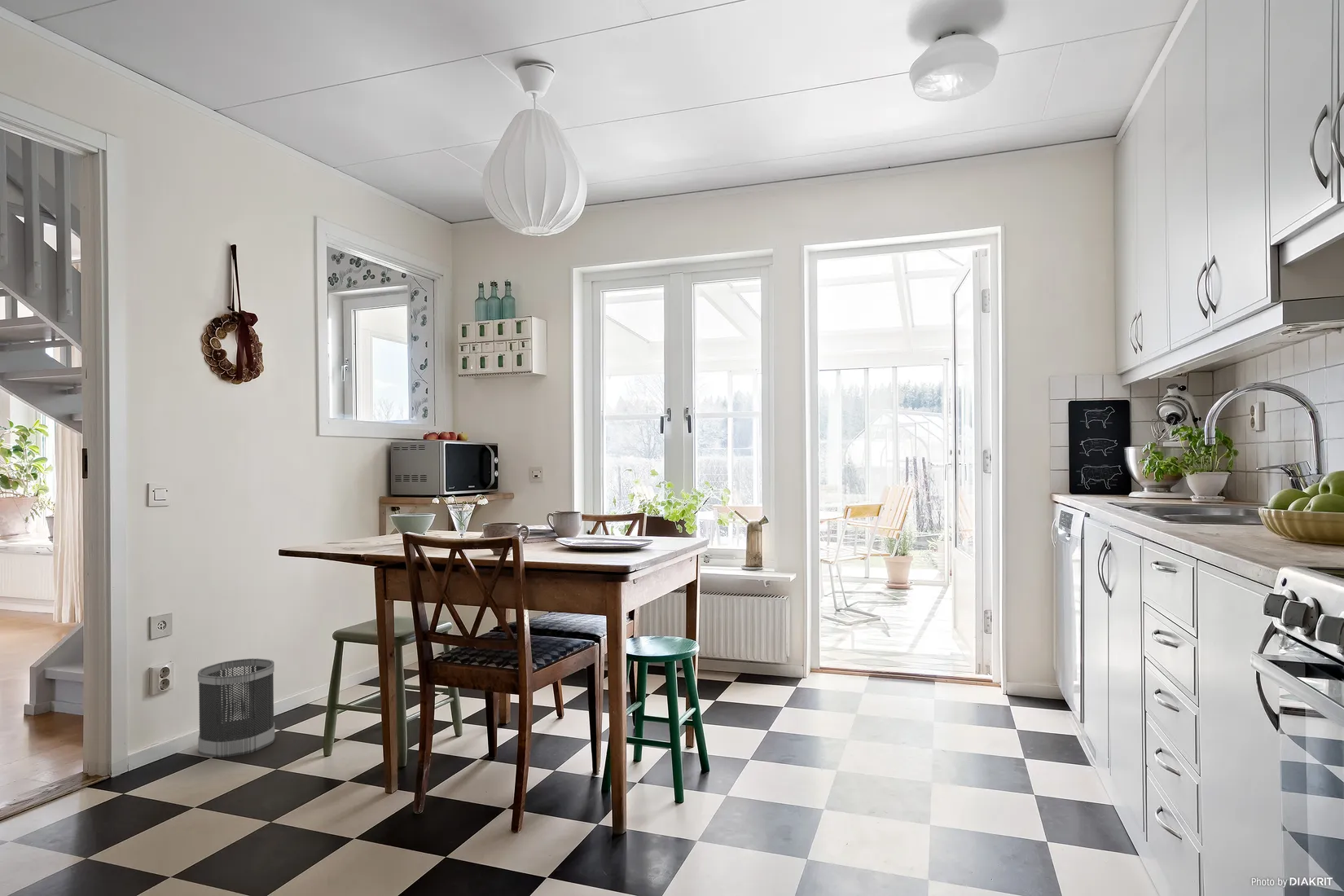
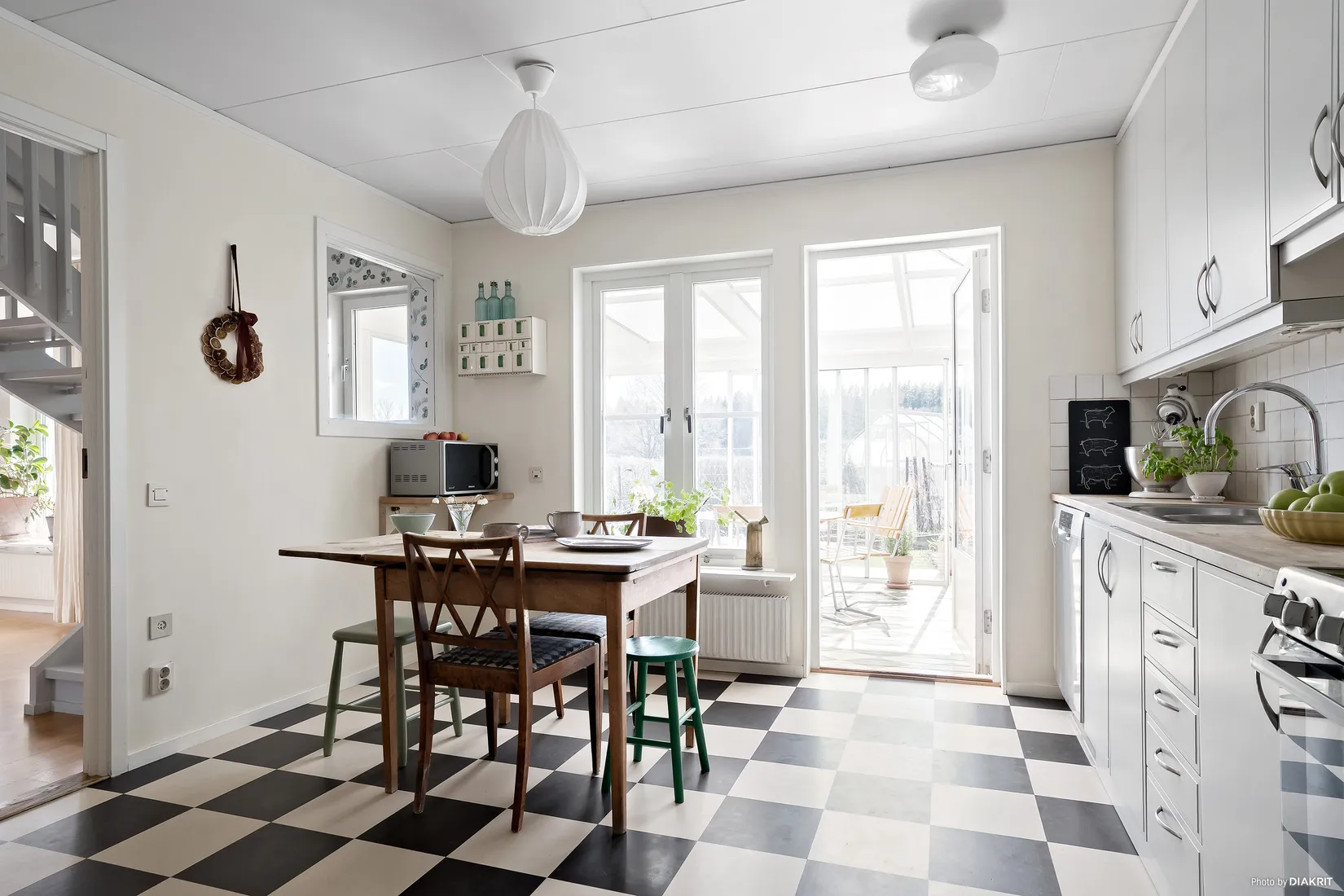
- wastebasket [197,657,275,758]
